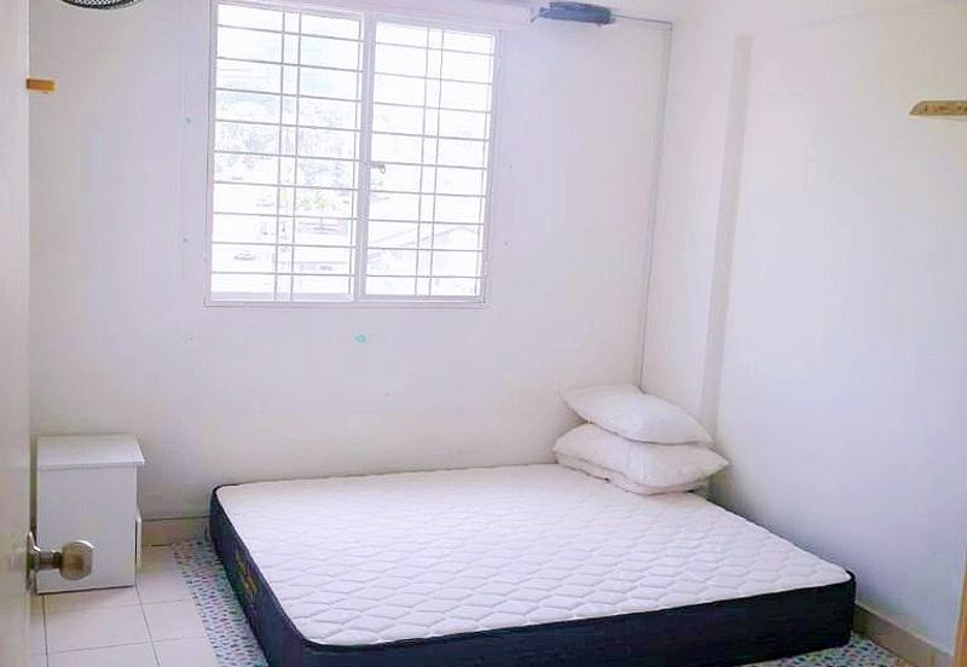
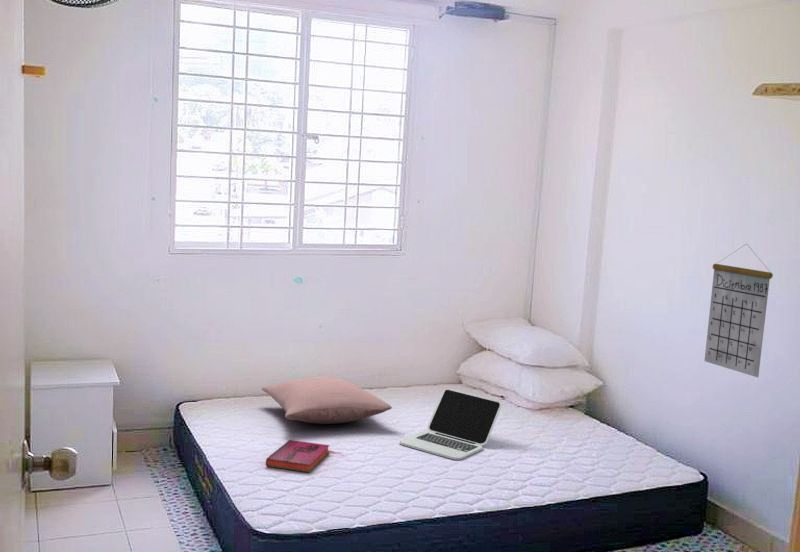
+ laptop [399,388,502,461]
+ pillow [261,376,393,425]
+ calendar [703,243,774,378]
+ hardback book [265,439,331,473]
